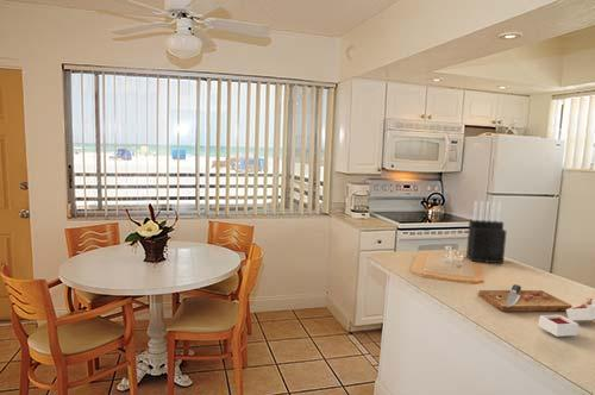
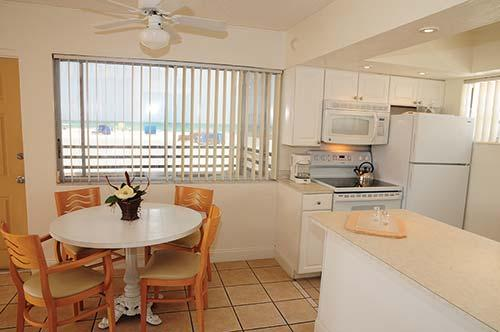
- knife block [465,200,508,264]
- cutting board [477,283,595,338]
